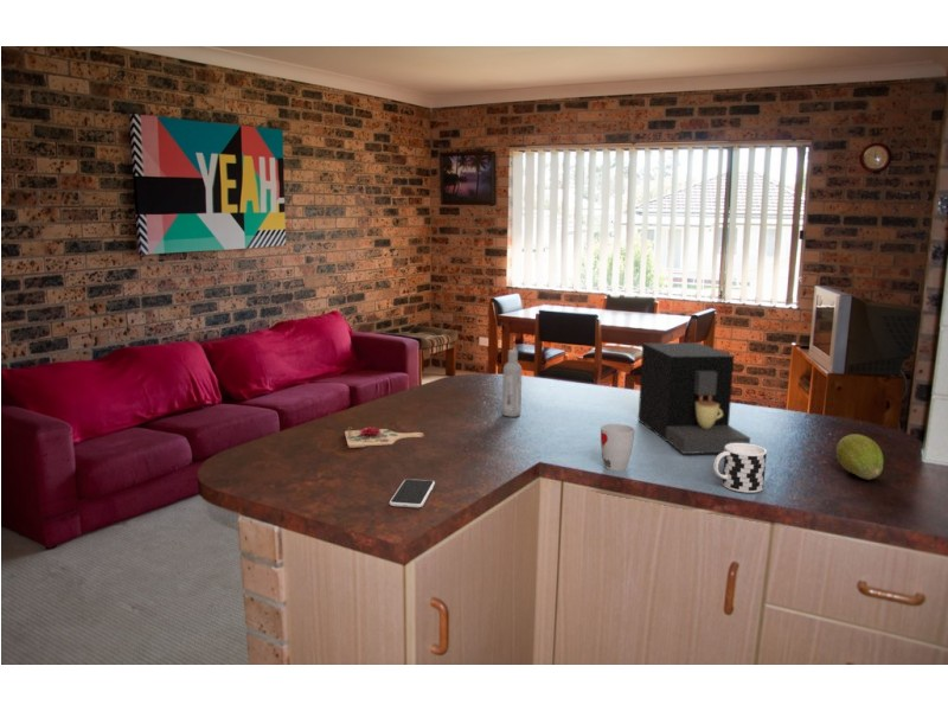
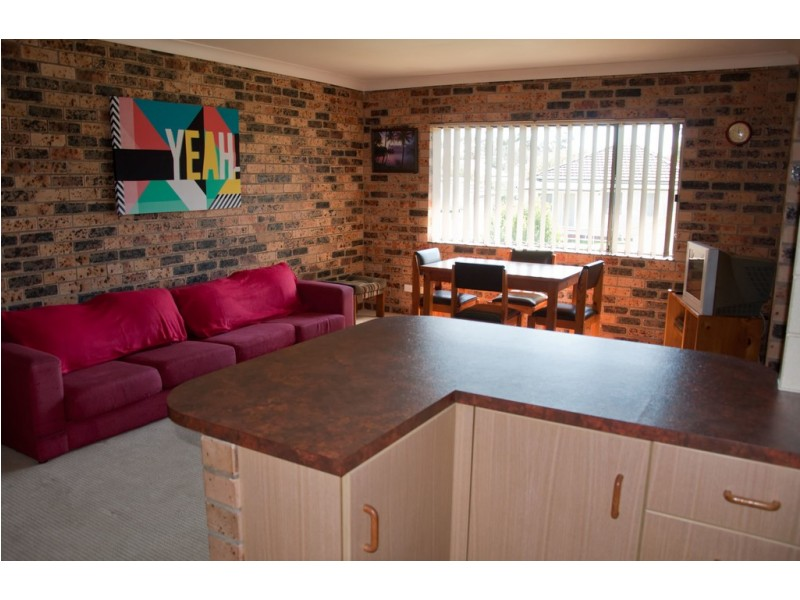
- bottle [501,348,523,418]
- coffee maker [638,341,751,455]
- cutting board [344,425,425,449]
- fruit [835,434,884,481]
- smartphone [389,478,436,510]
- cup [712,443,768,494]
- cup [600,423,636,473]
